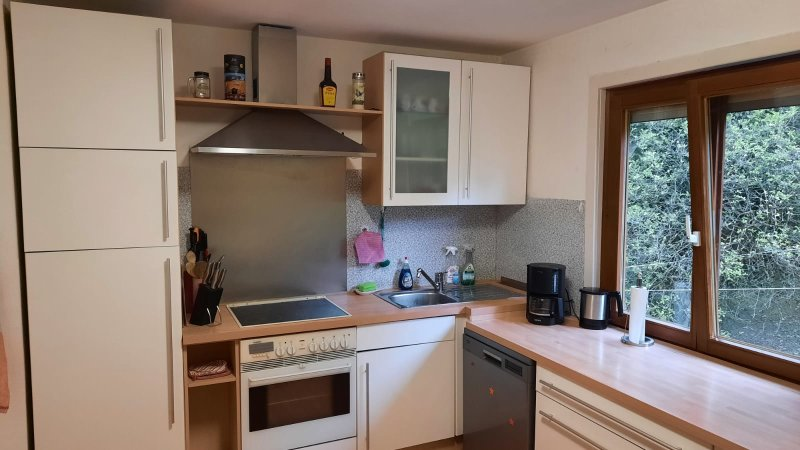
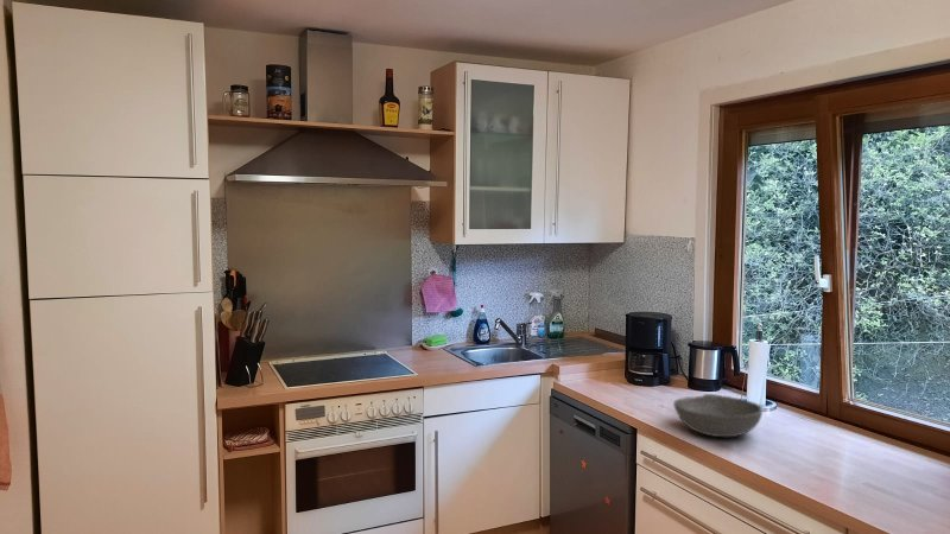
+ bowl [672,393,764,438]
